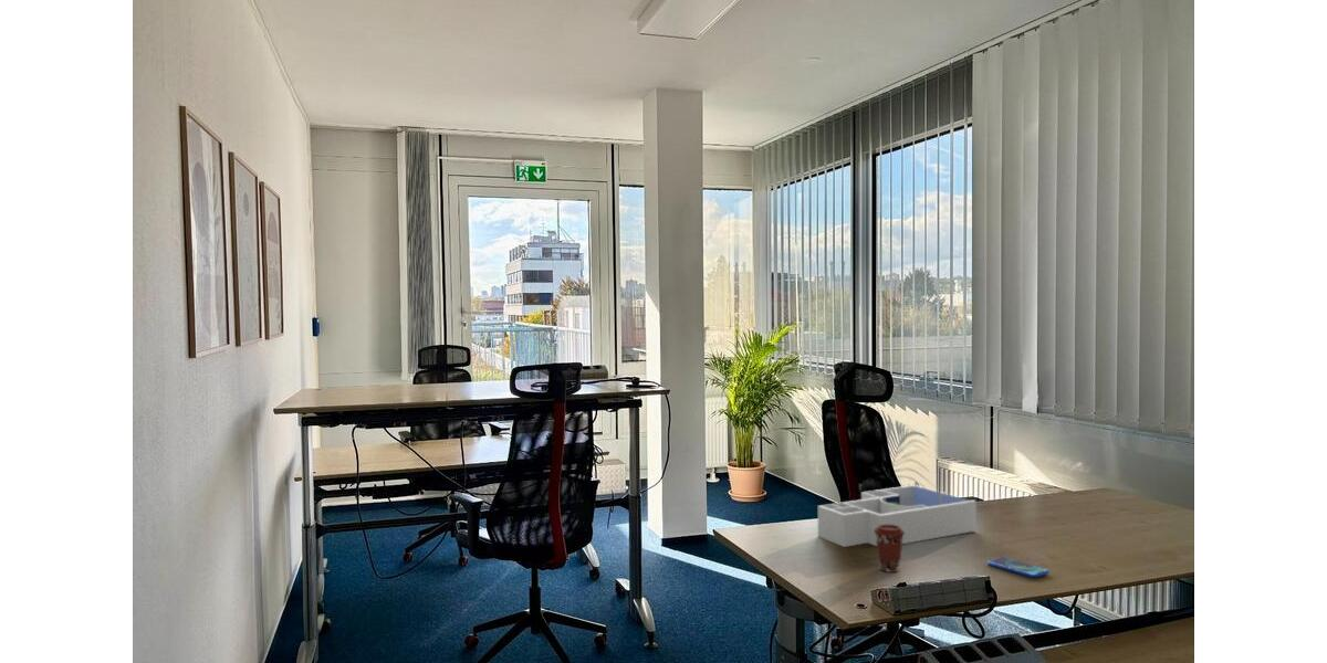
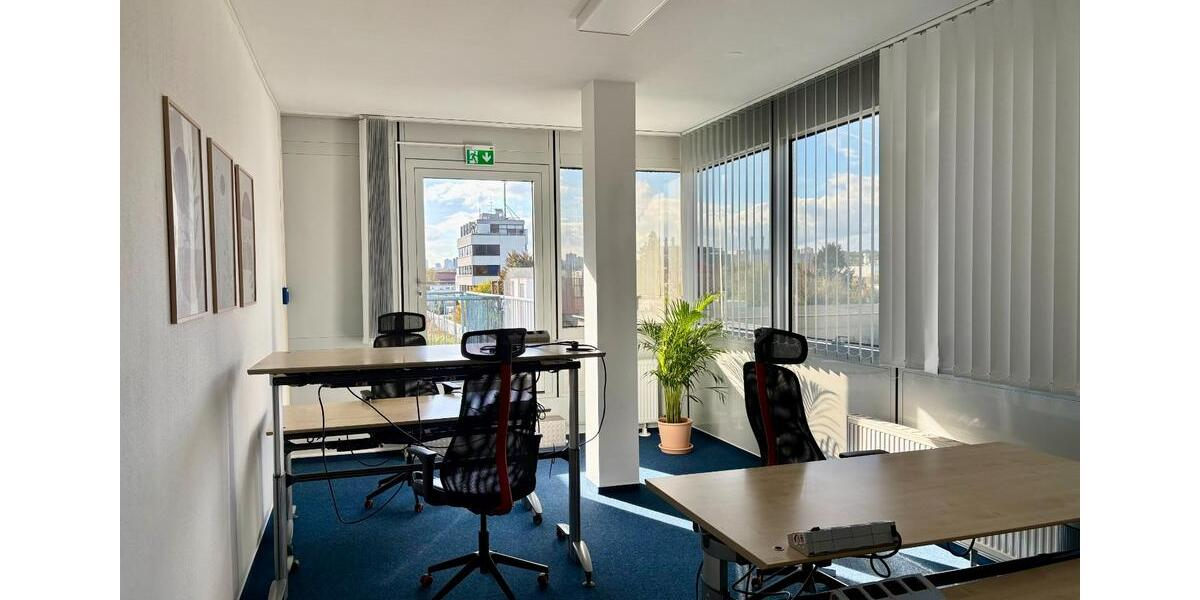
- desk organizer [816,484,978,548]
- coffee cup [875,525,905,573]
- smartphone [988,556,1051,578]
